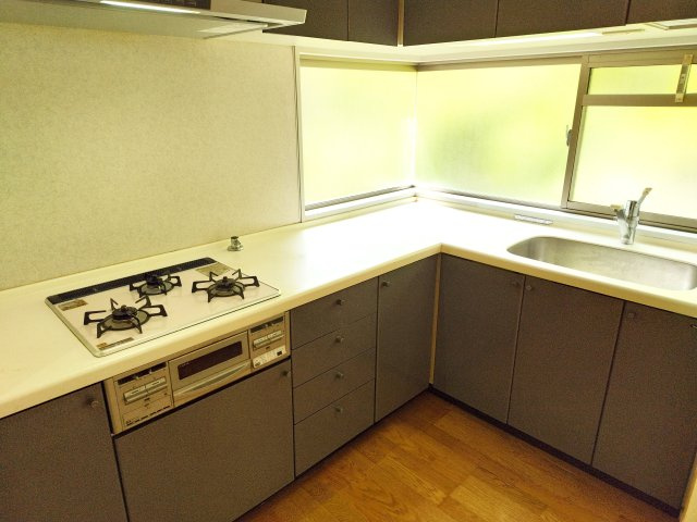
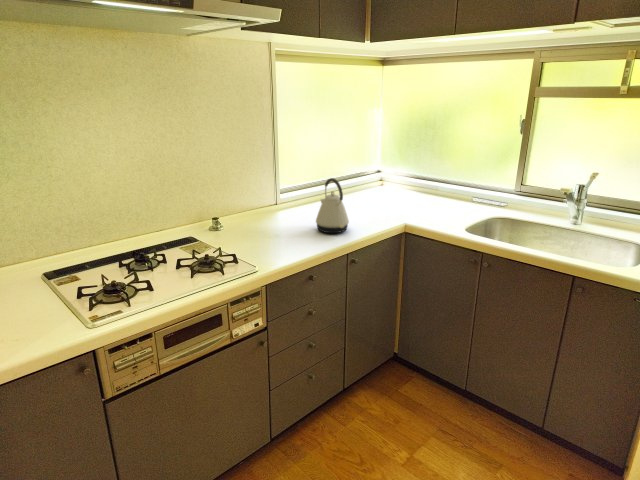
+ kettle [315,177,350,234]
